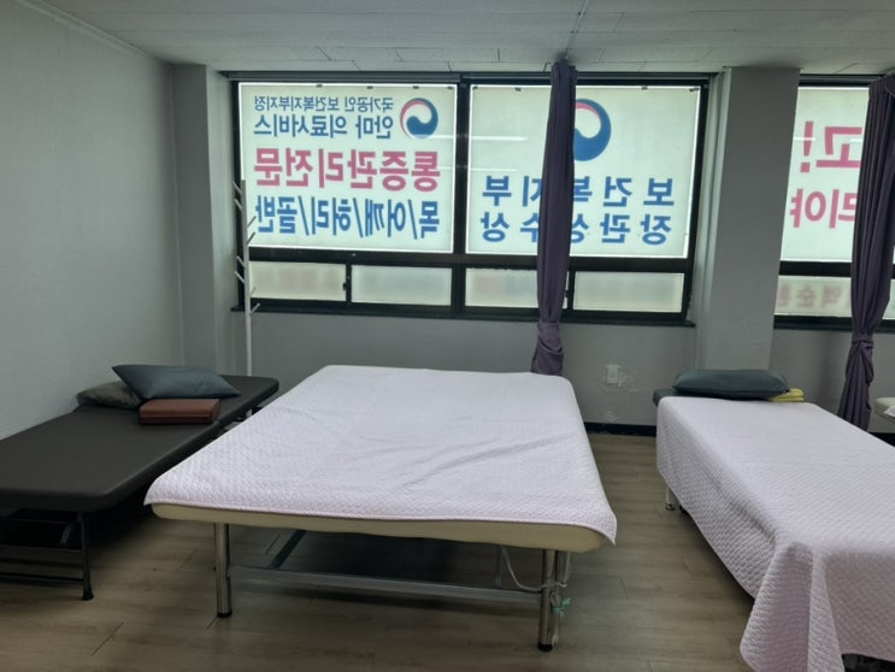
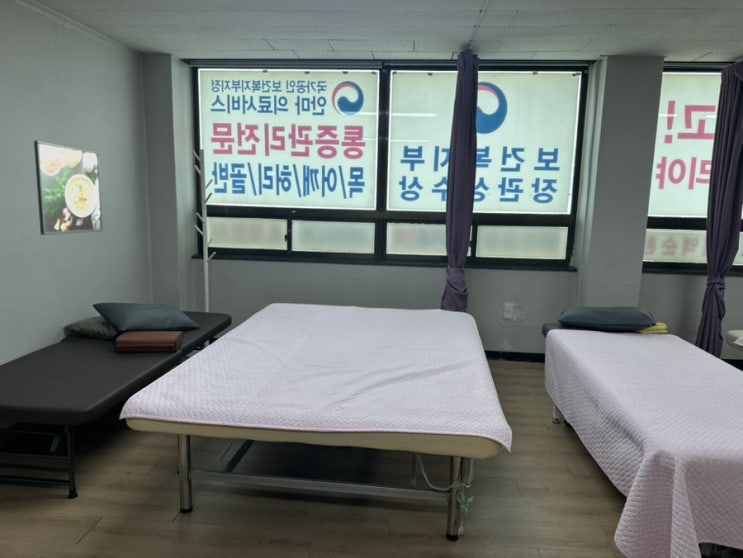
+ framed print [33,140,104,236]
